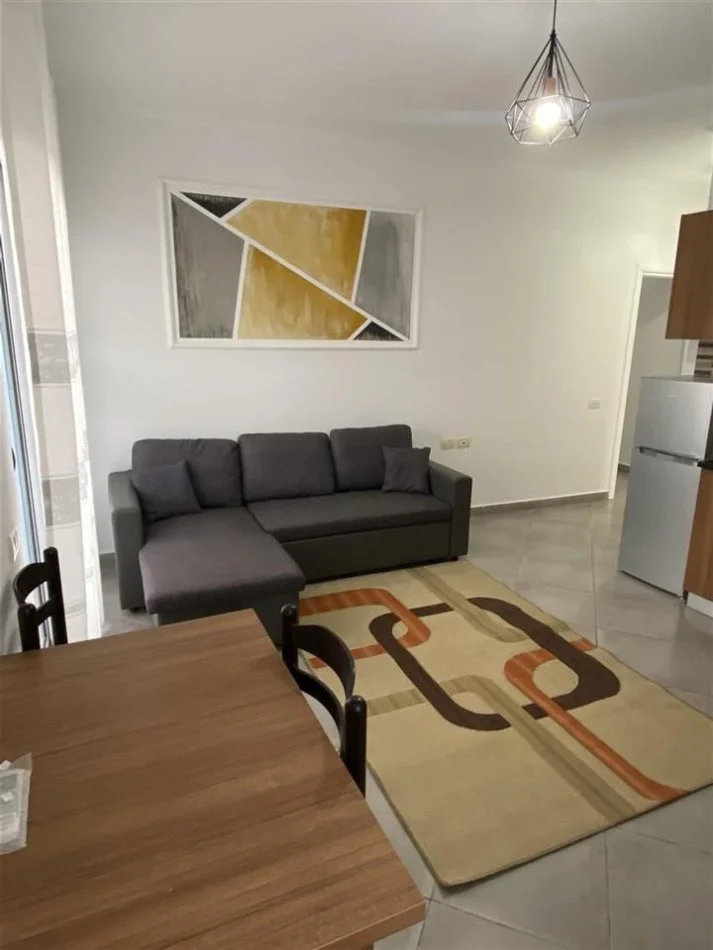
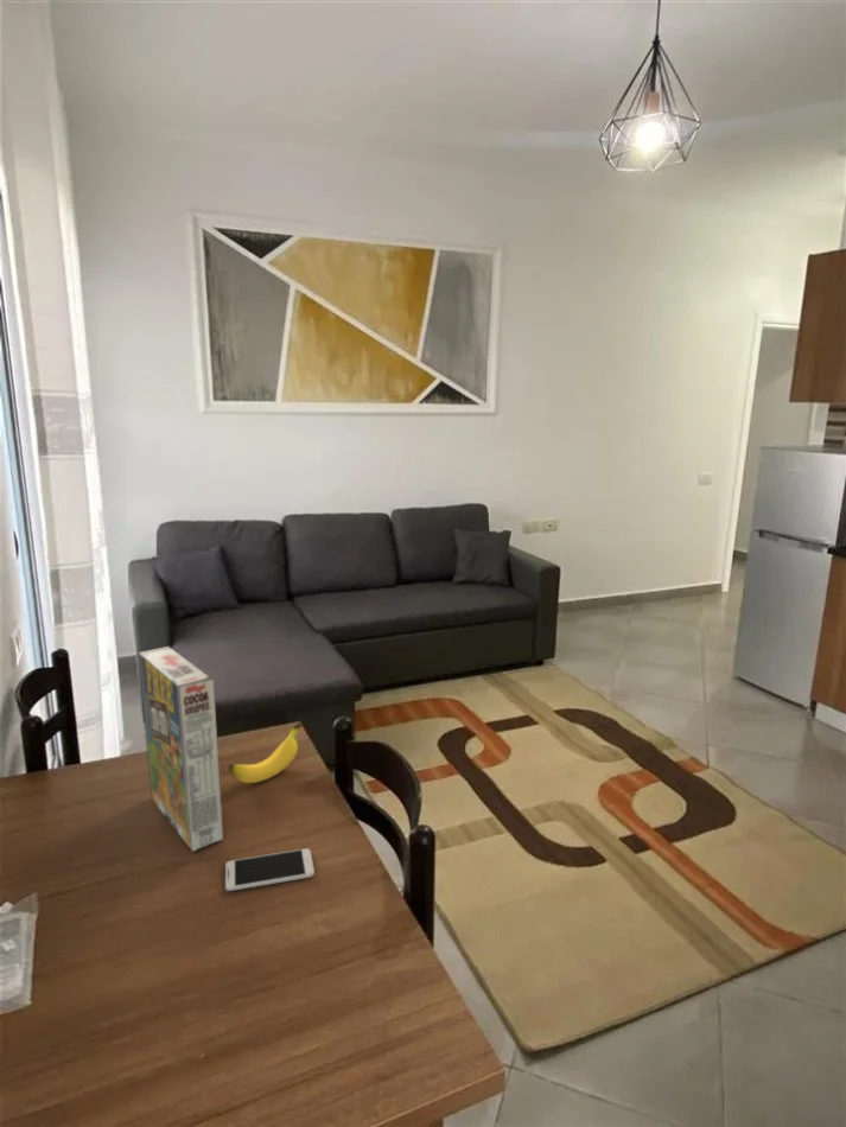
+ cereal box [138,645,224,853]
+ smartphone [224,847,316,892]
+ banana [227,721,304,784]
